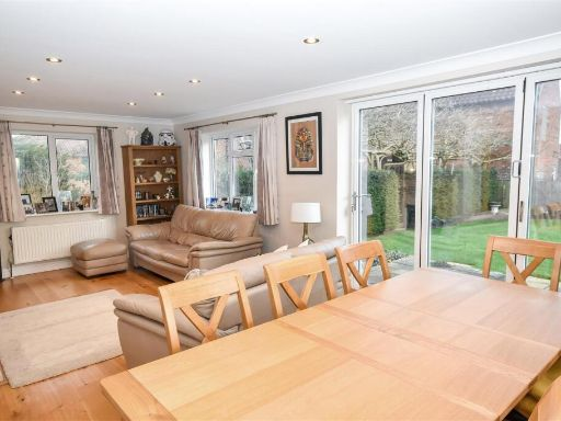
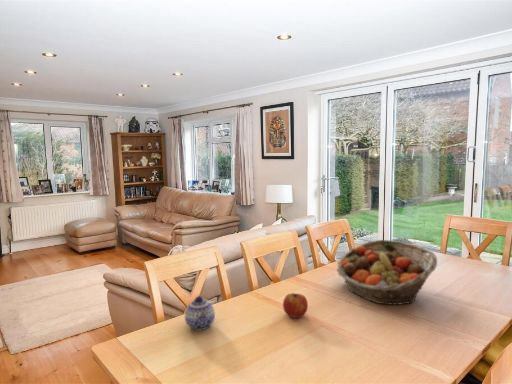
+ fruit basket [336,239,438,306]
+ apple [282,292,309,319]
+ teapot [184,295,216,331]
